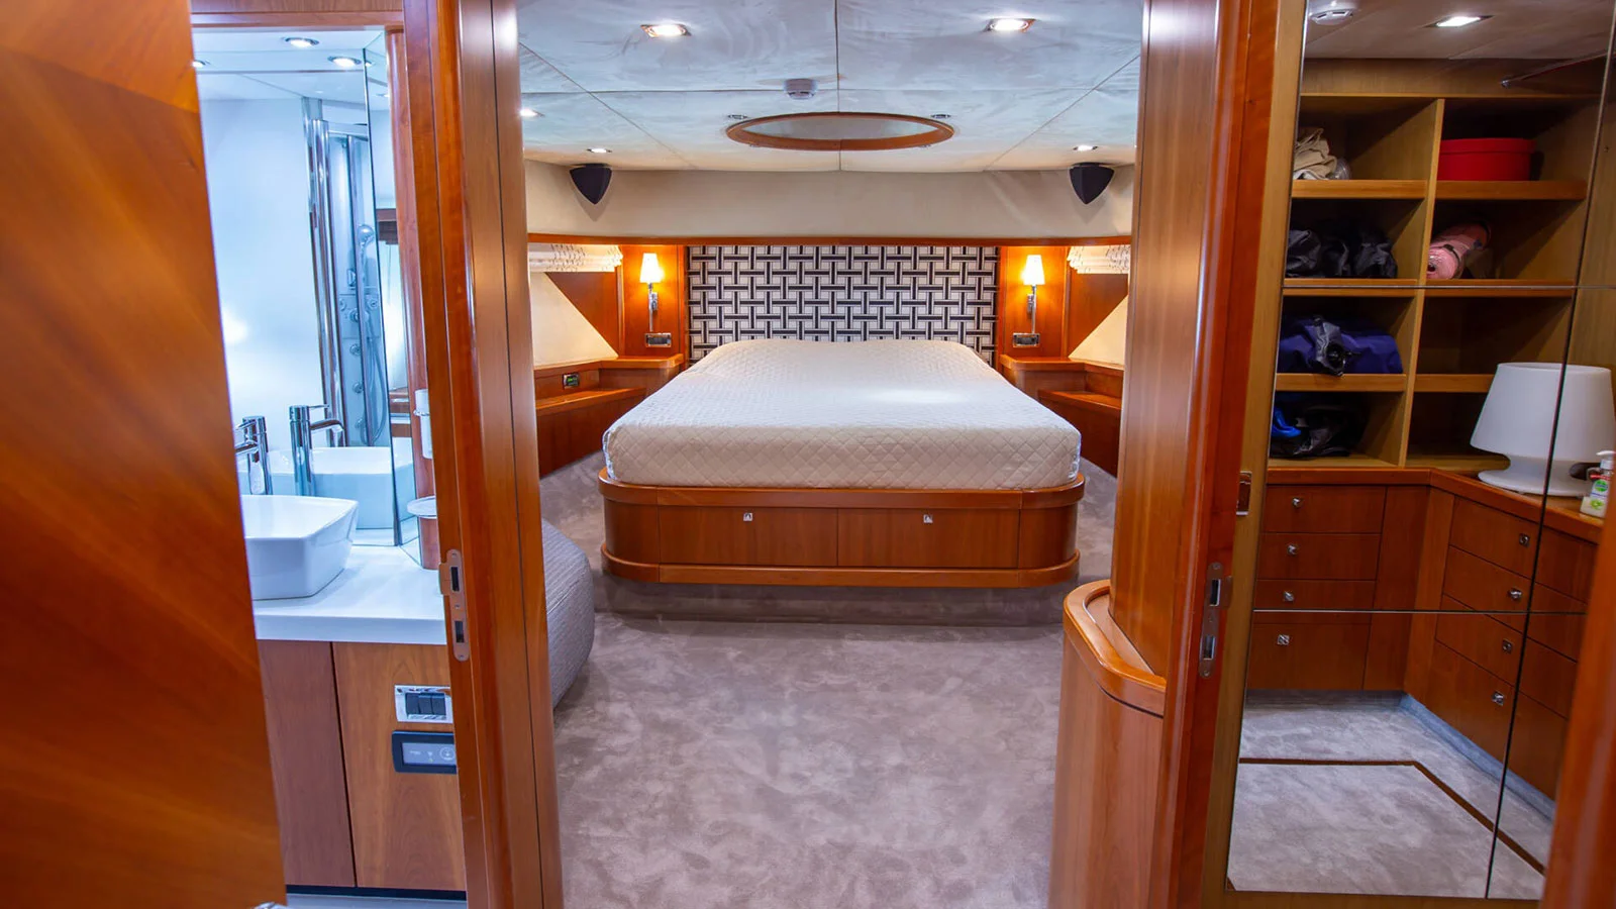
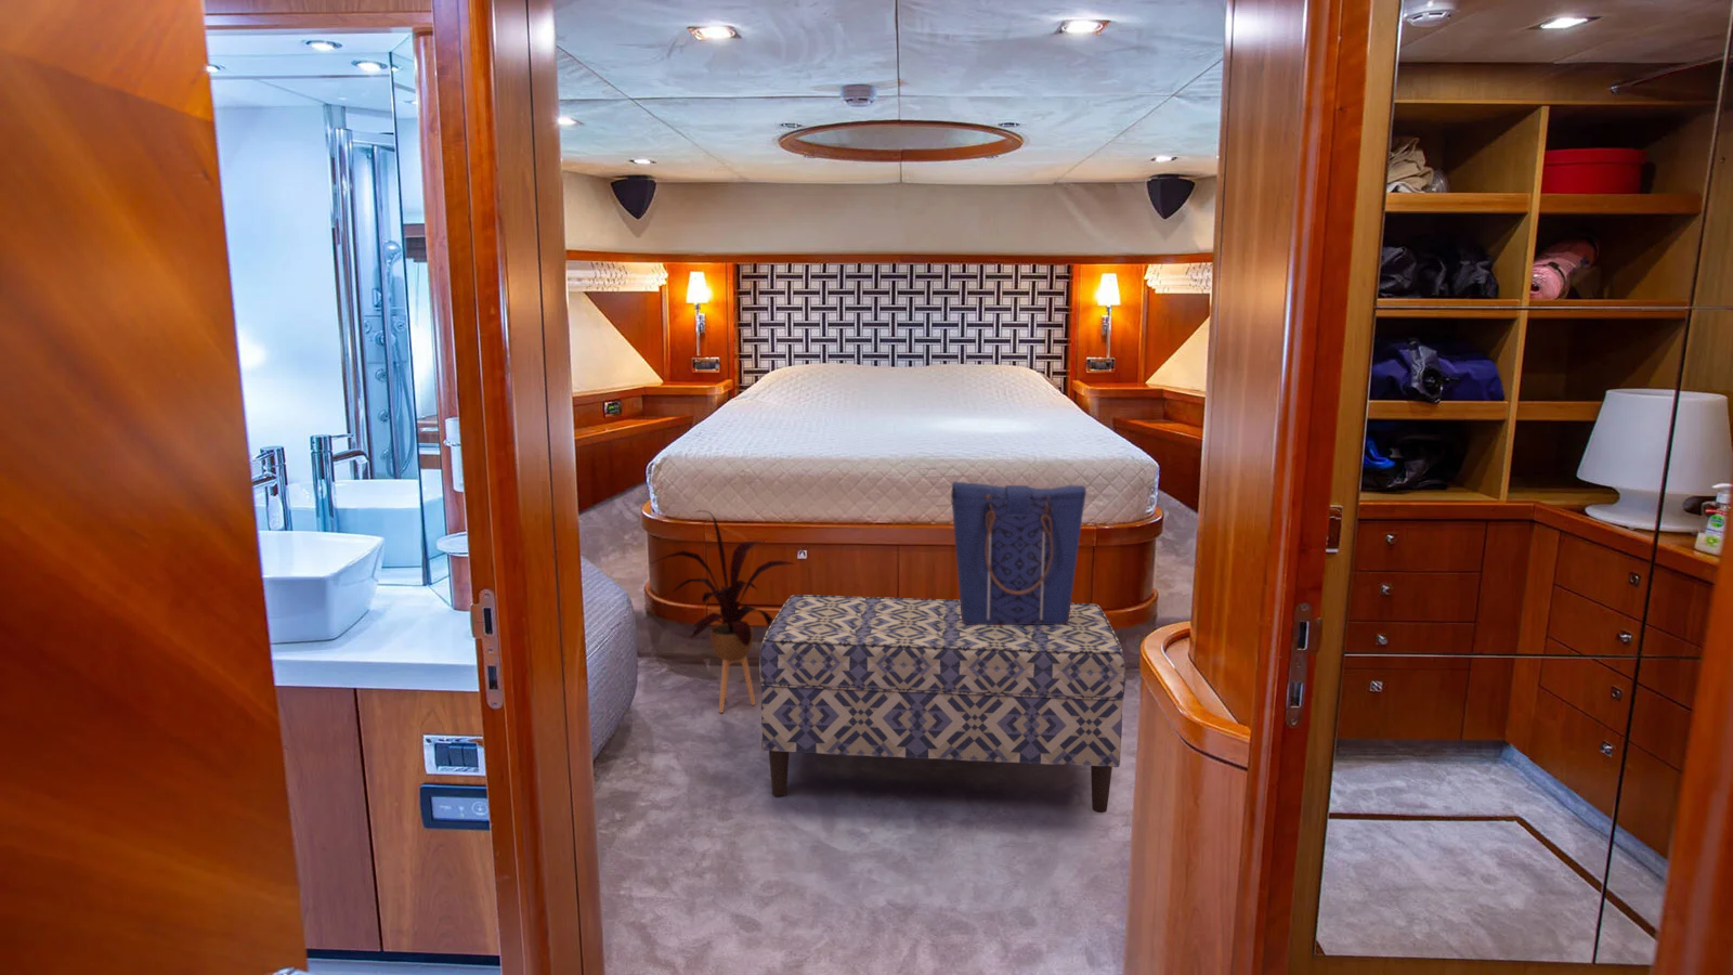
+ bench [758,594,1126,813]
+ house plant [649,510,796,713]
+ tote bag [950,481,1088,625]
